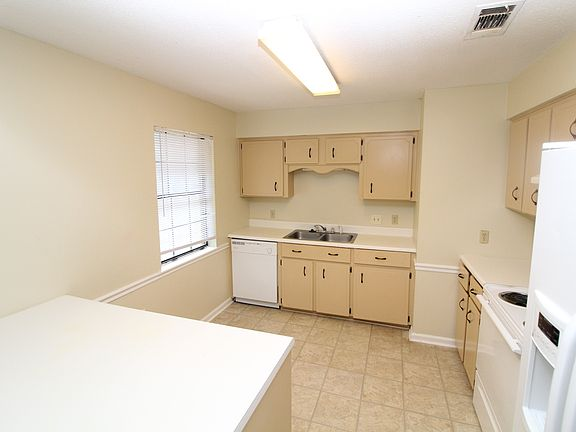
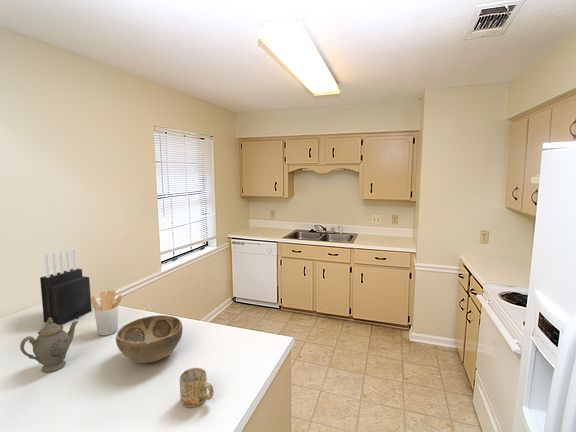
+ mug [179,367,214,408]
+ knife block [39,247,93,325]
+ utensil holder [91,289,123,336]
+ decorative bowl [115,314,184,364]
+ chinaware [19,318,80,373]
